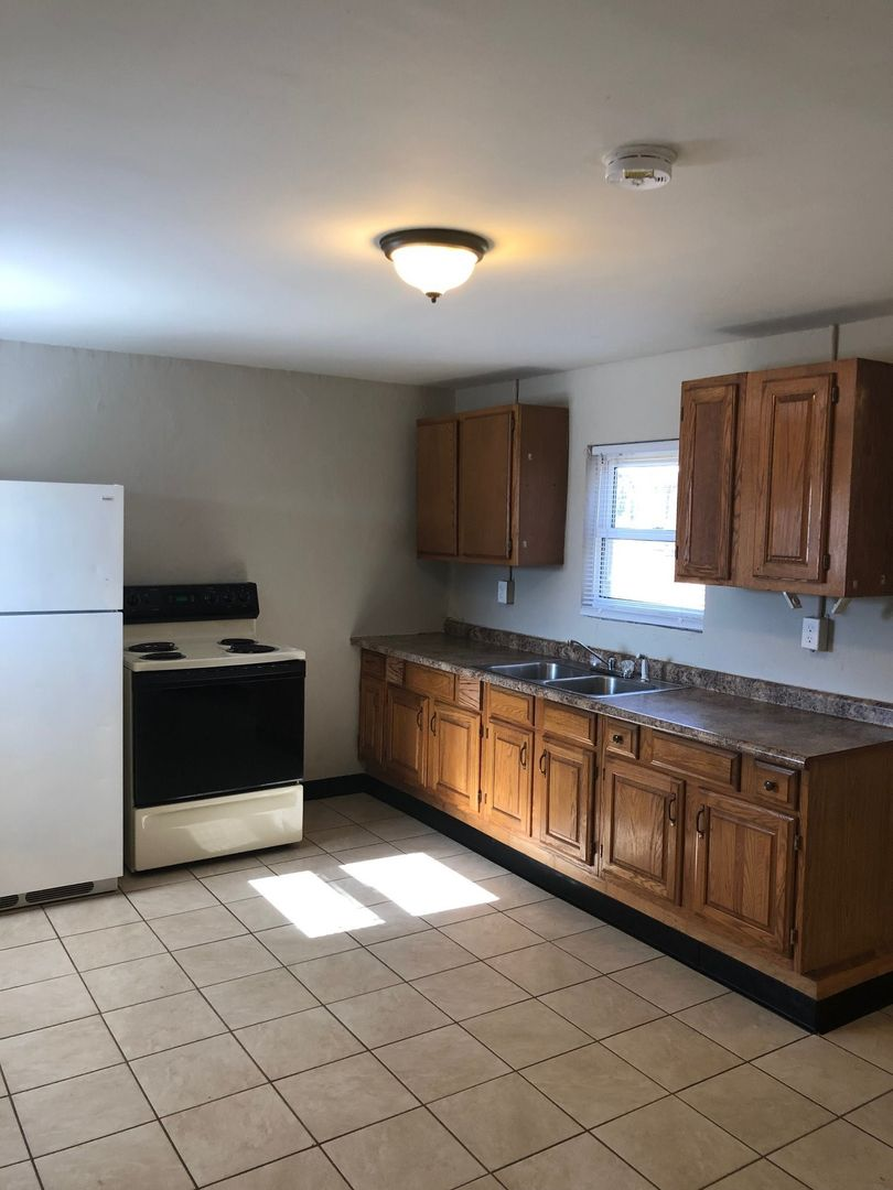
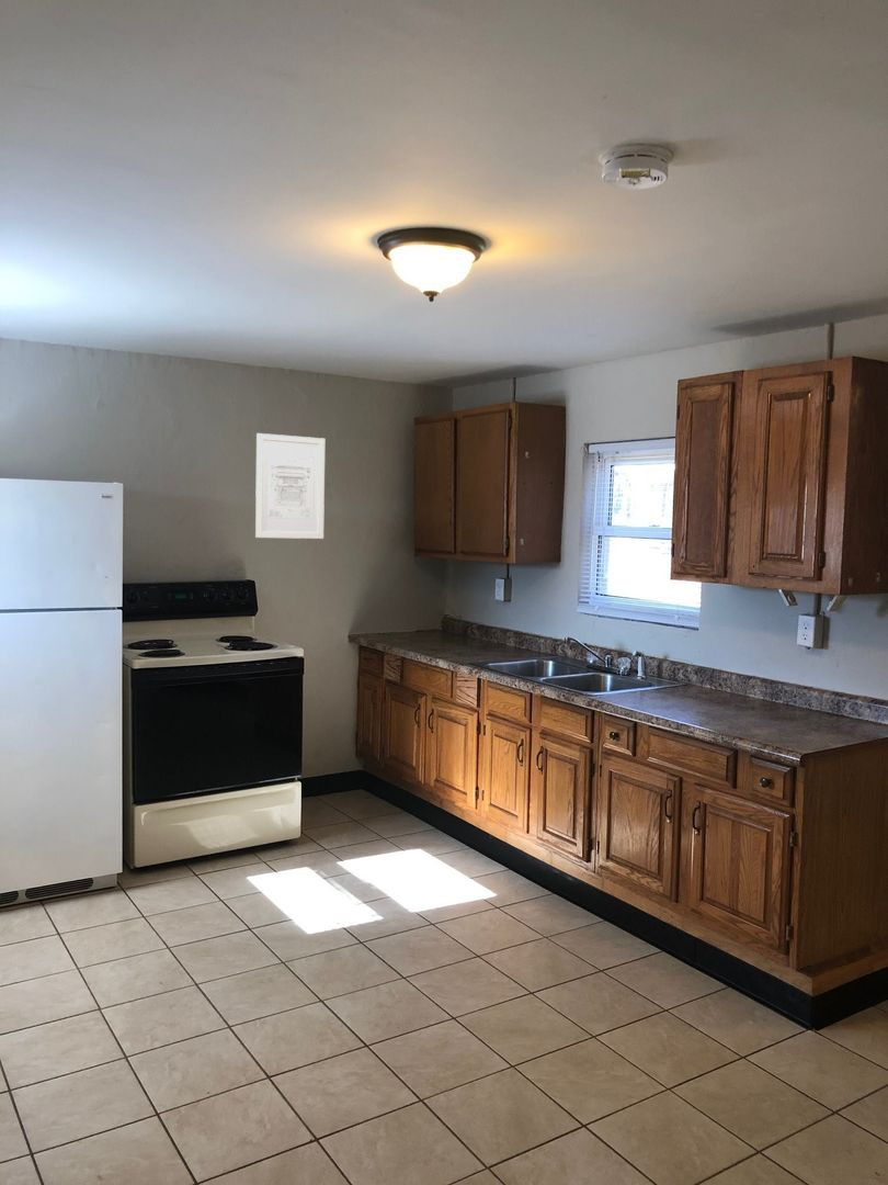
+ wall art [254,432,326,540]
